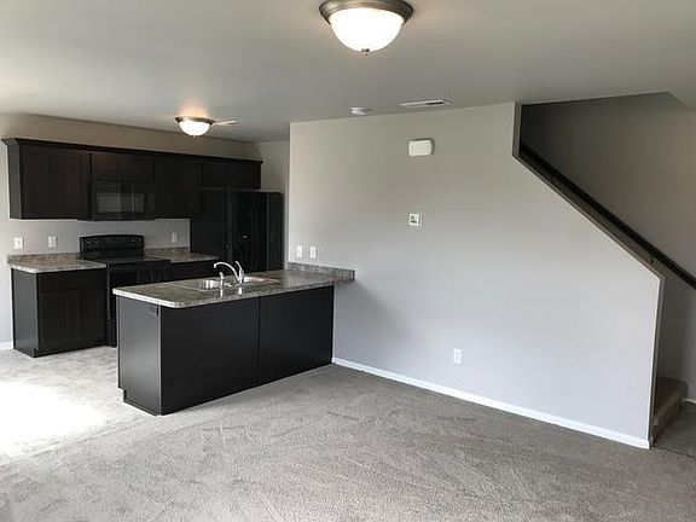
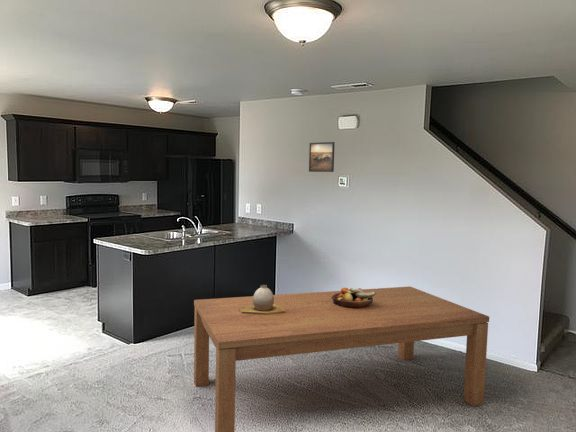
+ dining table [193,286,490,432]
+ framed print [308,141,336,173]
+ vase [238,284,287,315]
+ fruit bowl [332,287,376,308]
